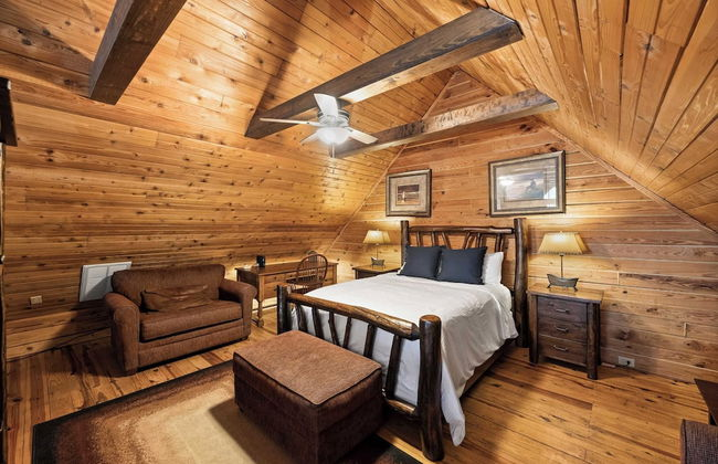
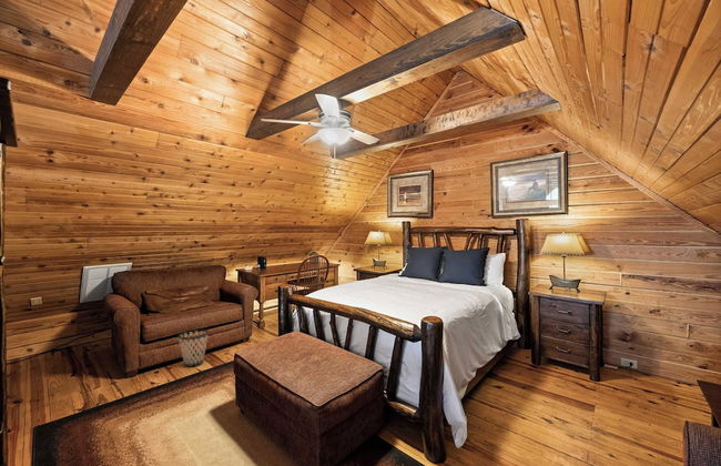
+ wastebasket [176,327,210,368]
